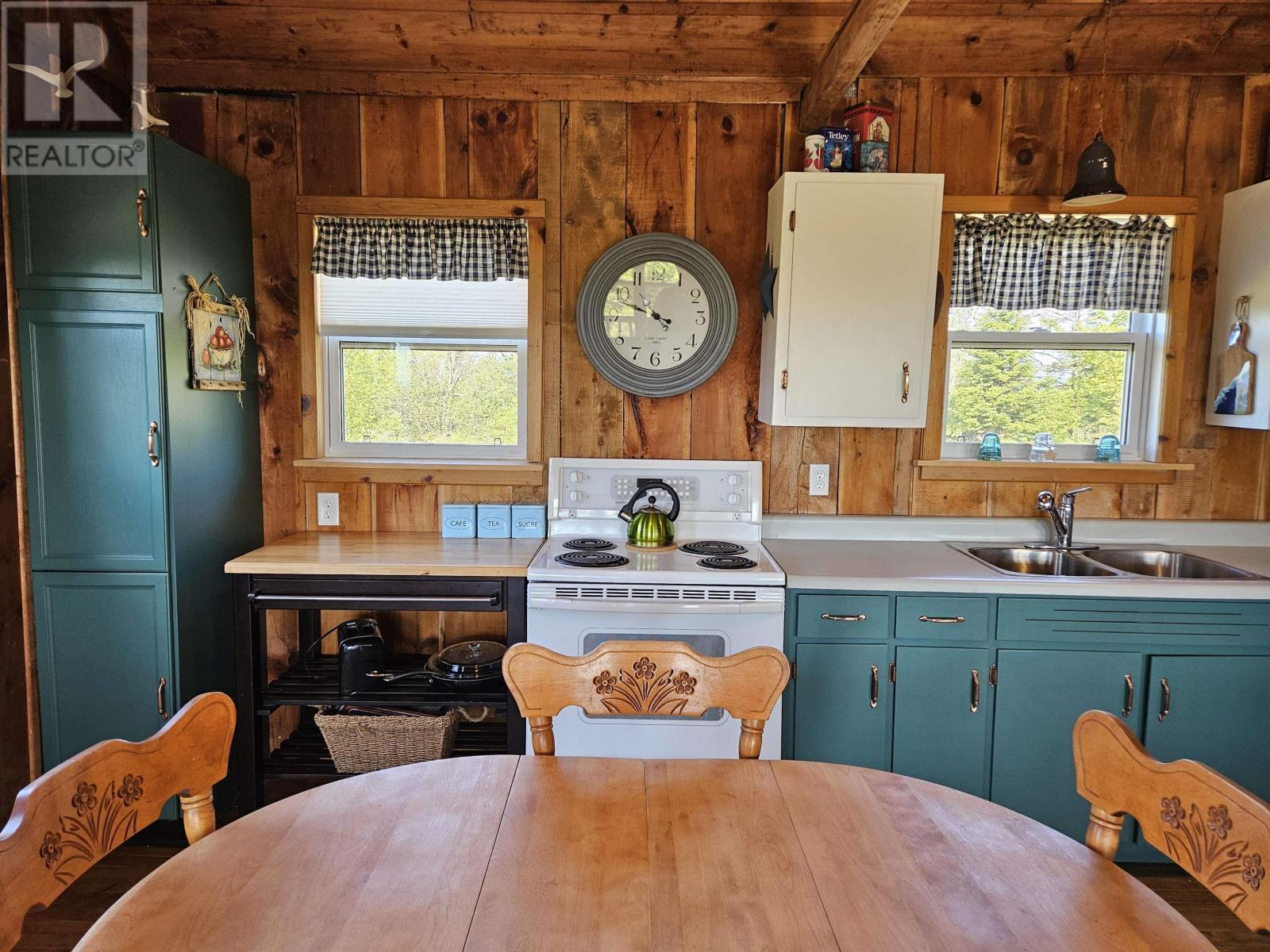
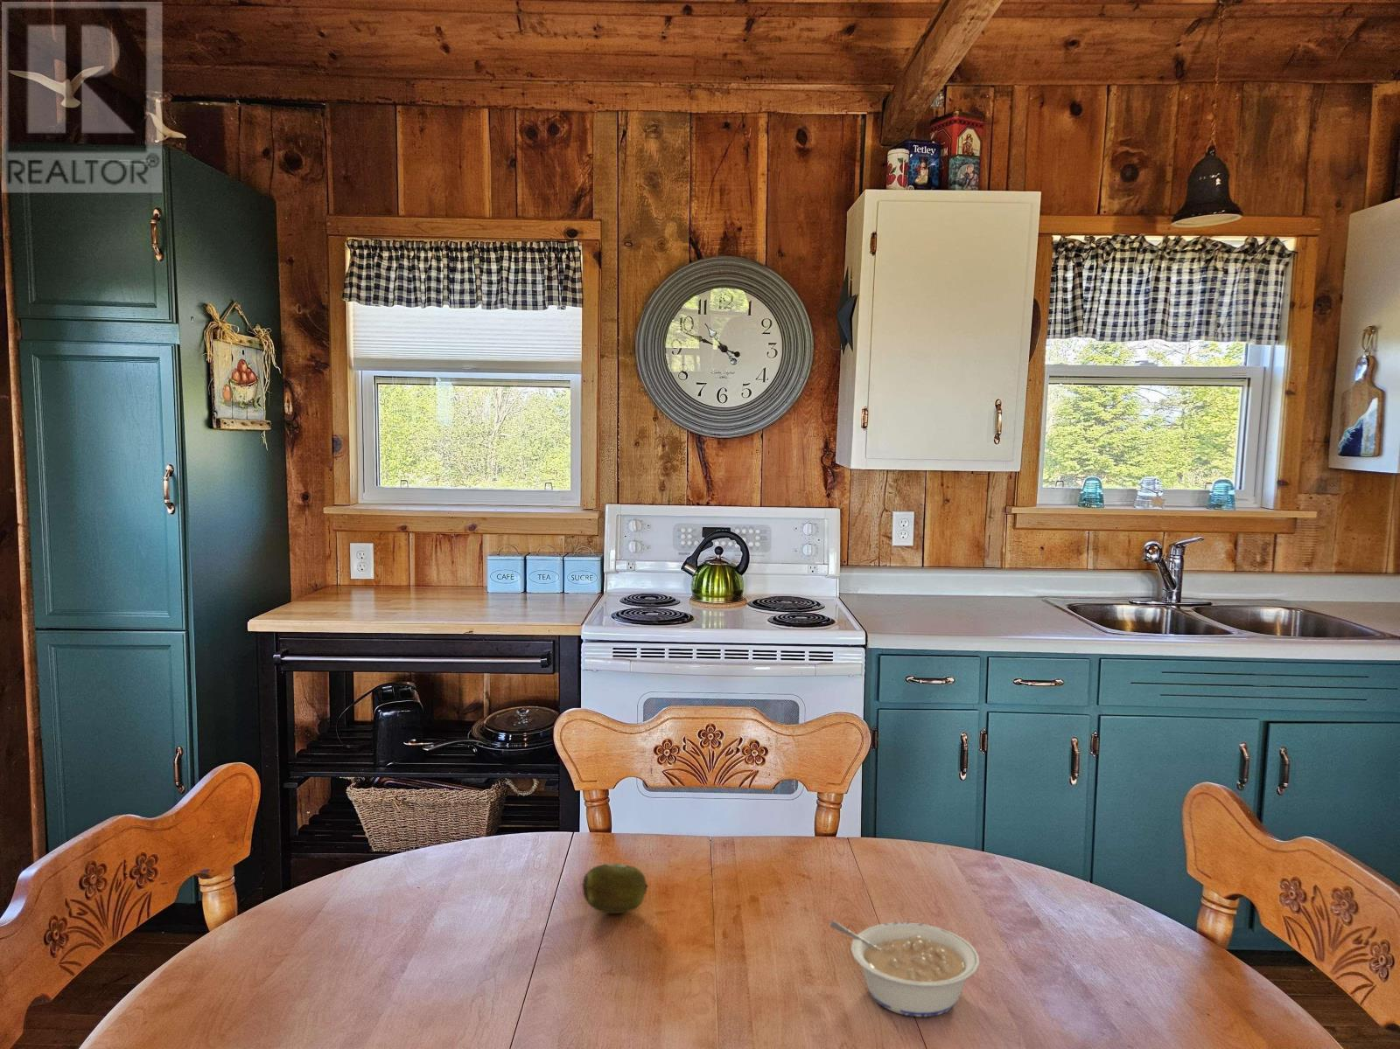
+ fruit [580,863,649,915]
+ legume [829,920,980,1017]
